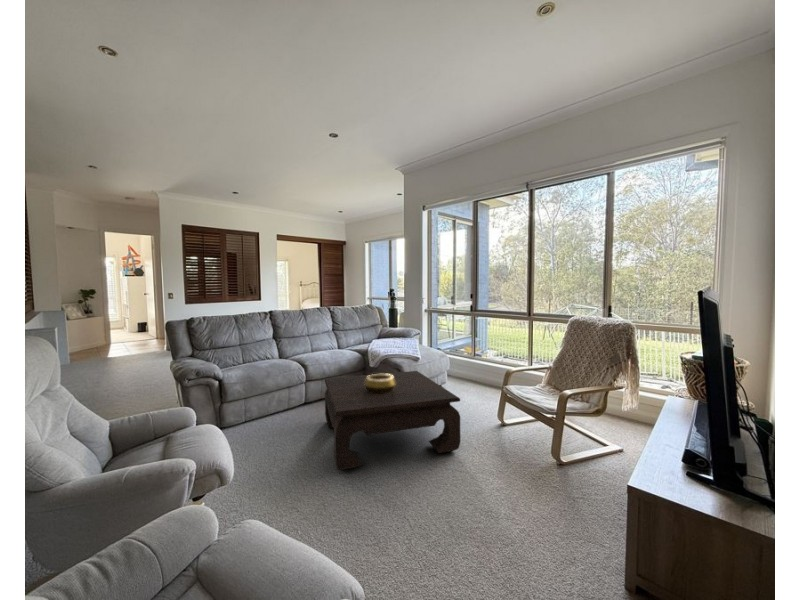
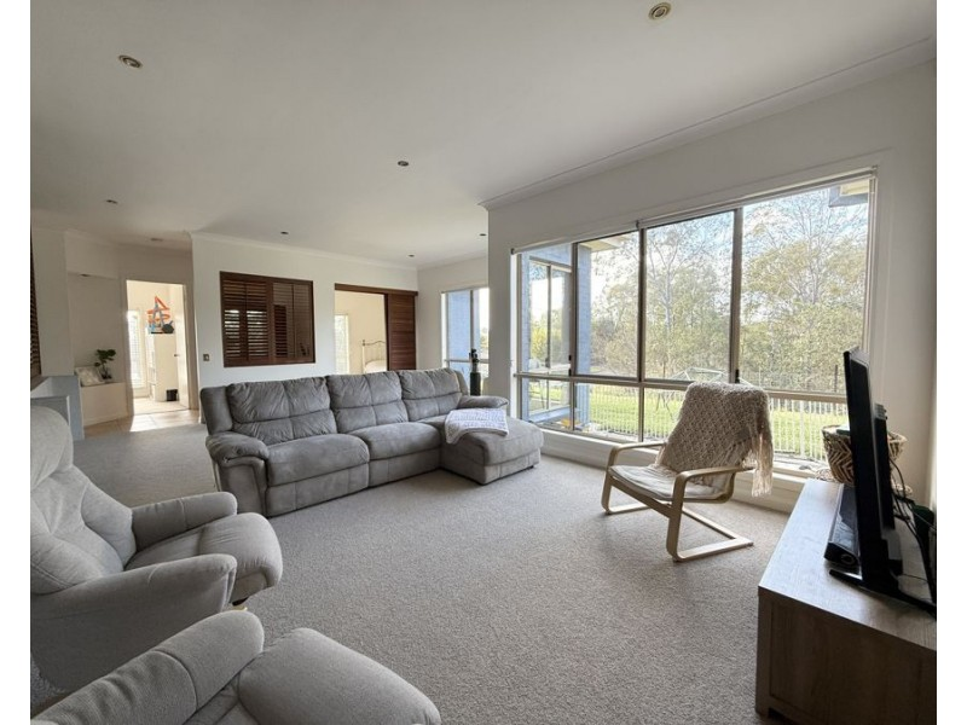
- coffee table [324,370,461,471]
- decorative bowl [364,373,396,394]
